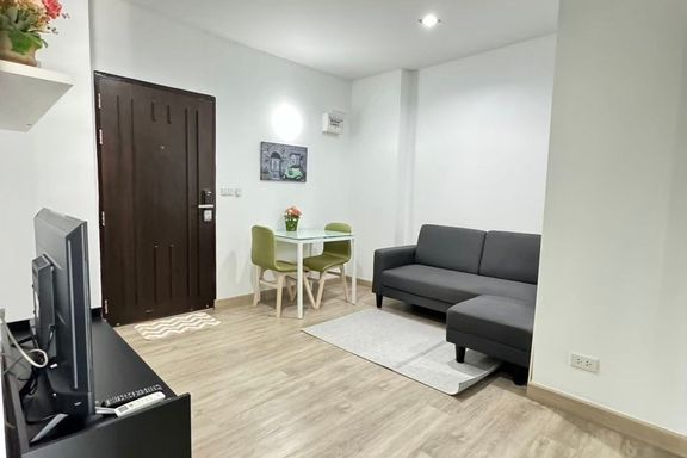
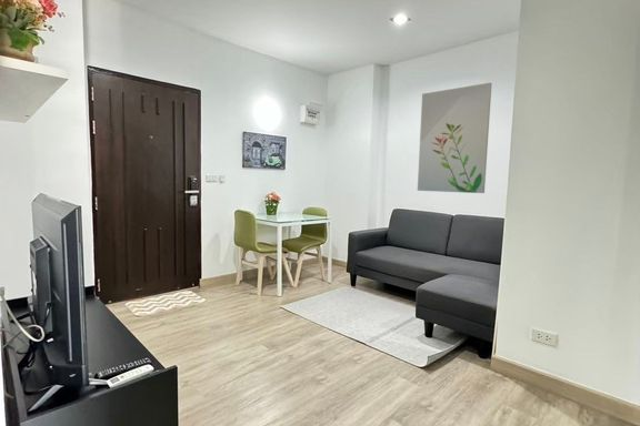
+ wall art [417,81,493,194]
